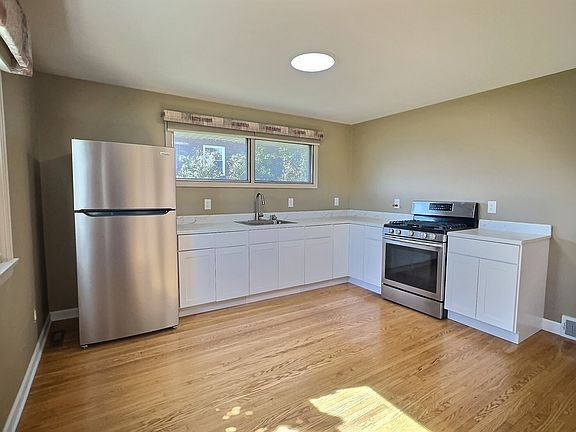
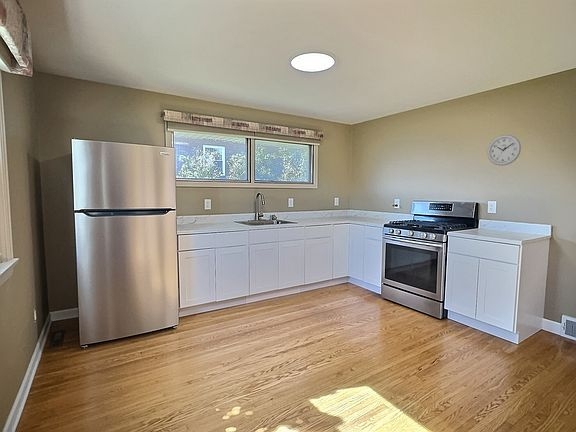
+ wall clock [487,134,522,167]
